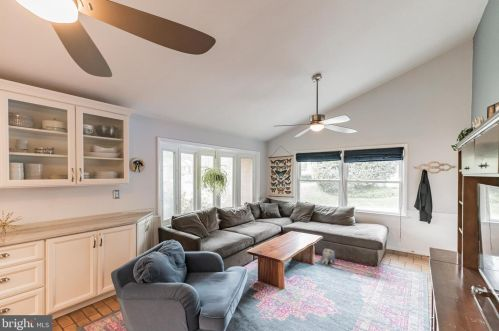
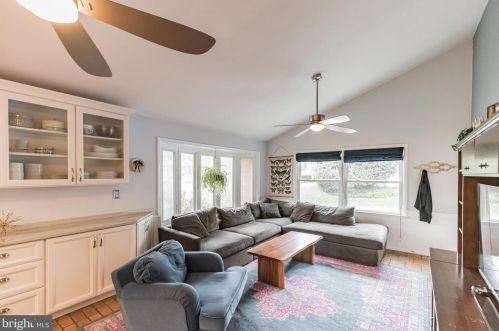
- plush toy [318,248,336,266]
